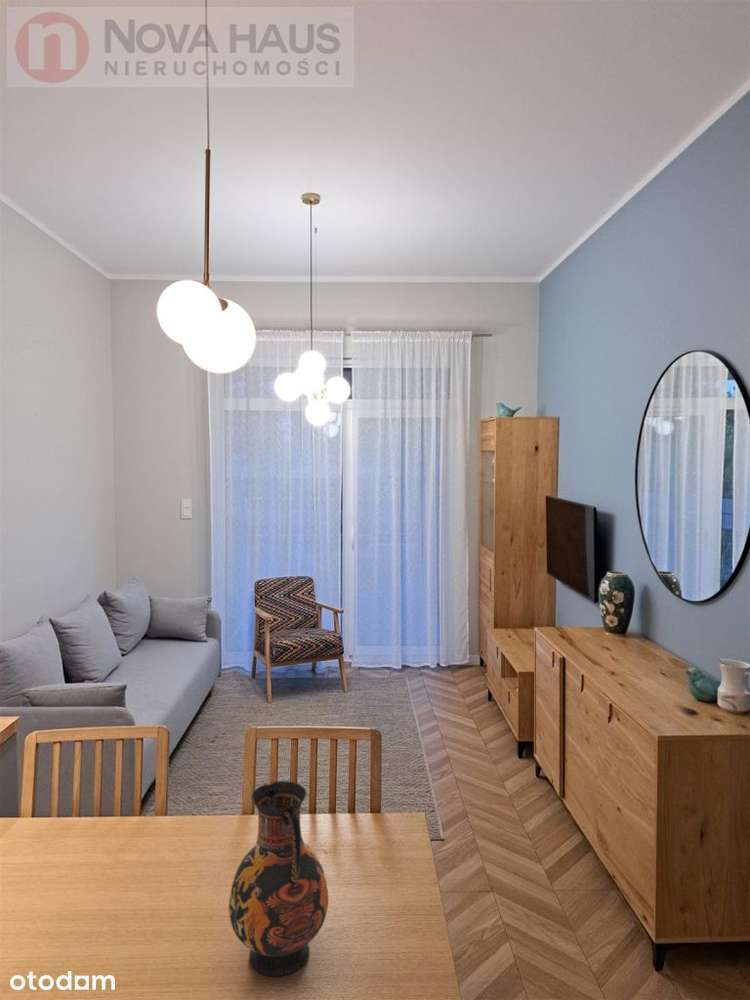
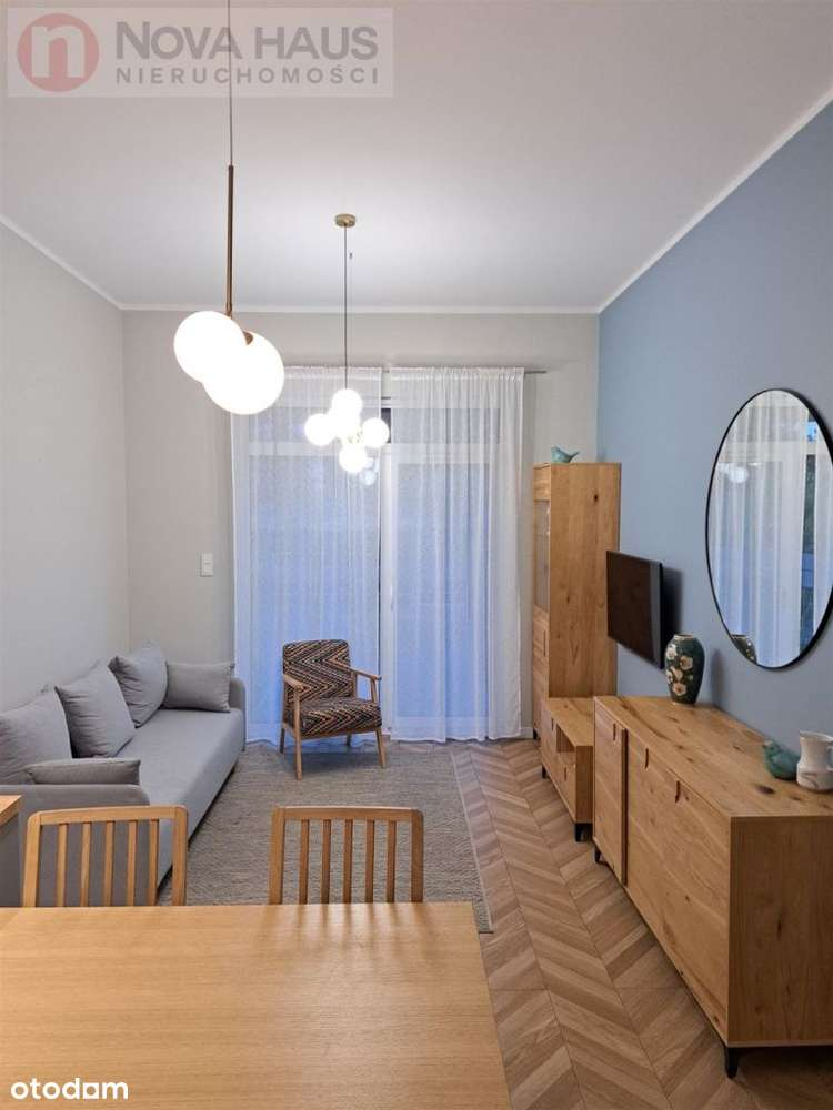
- vase [228,780,329,978]
